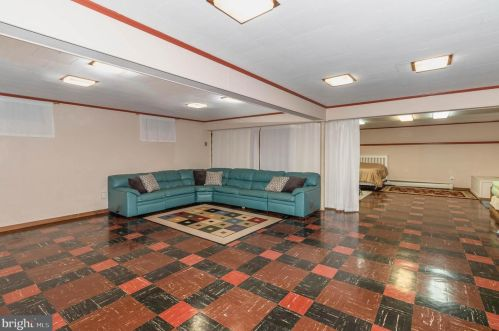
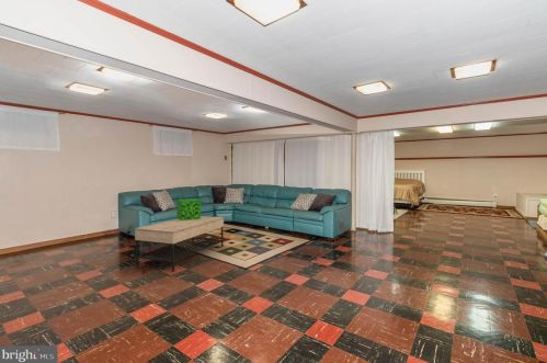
+ decorative cube [175,197,202,220]
+ coffee table [134,215,225,273]
